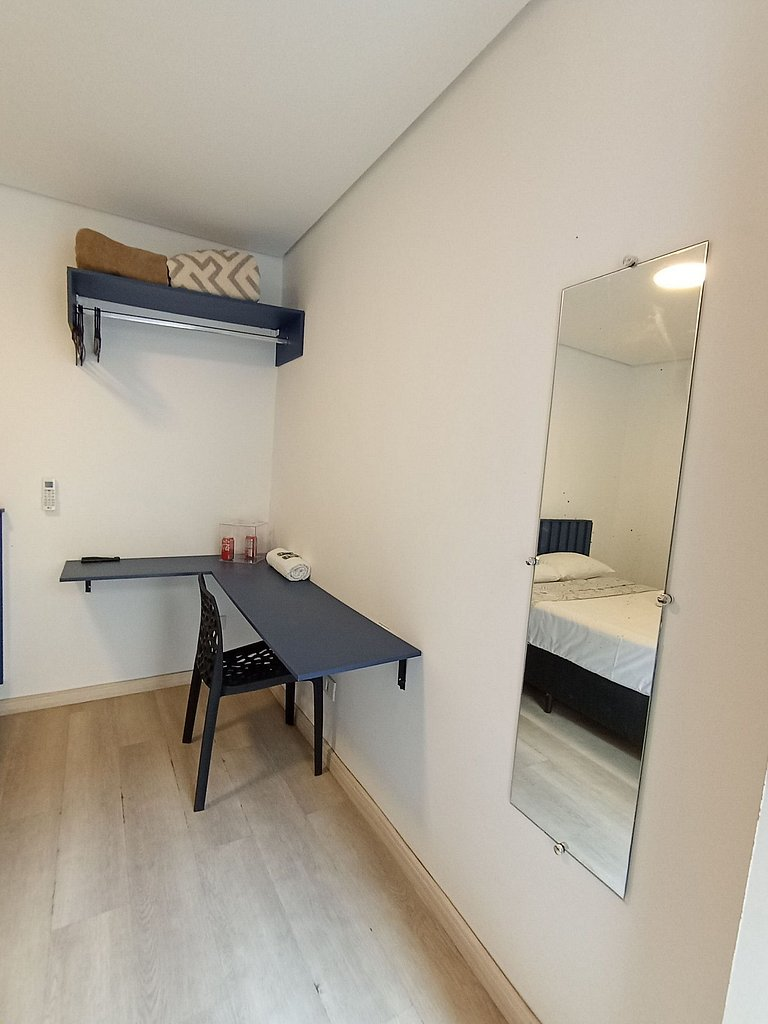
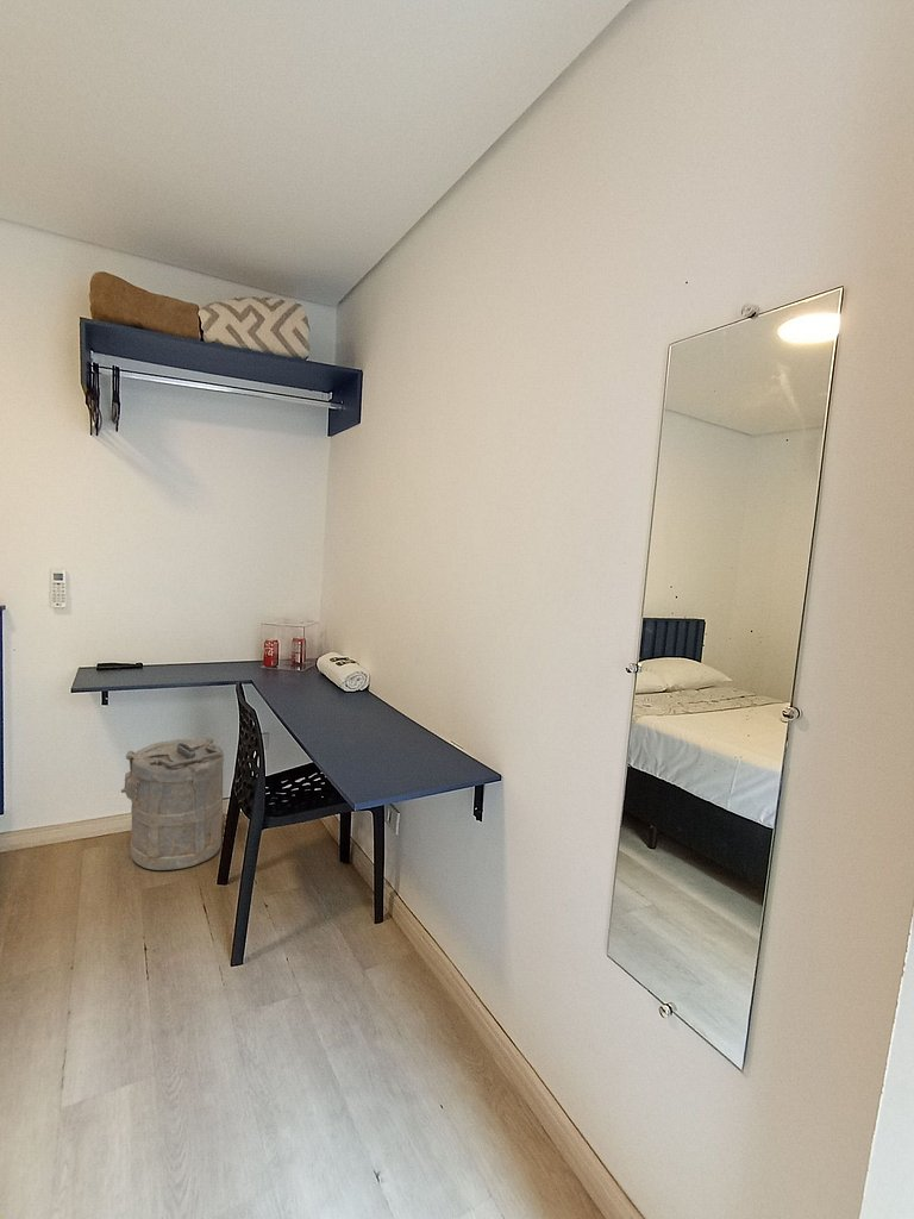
+ laundry hamper [120,736,225,871]
